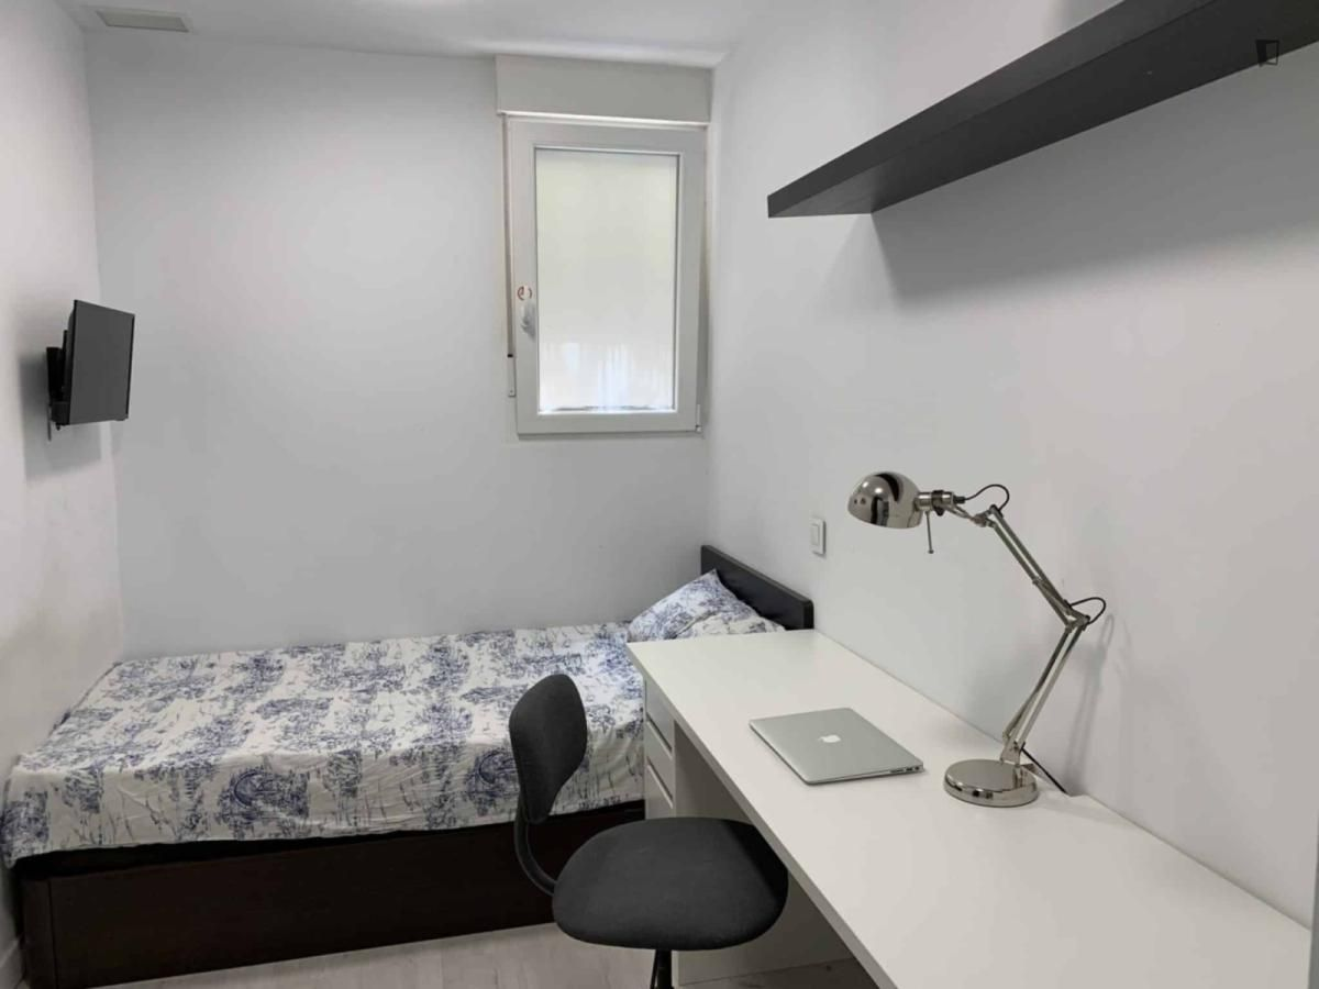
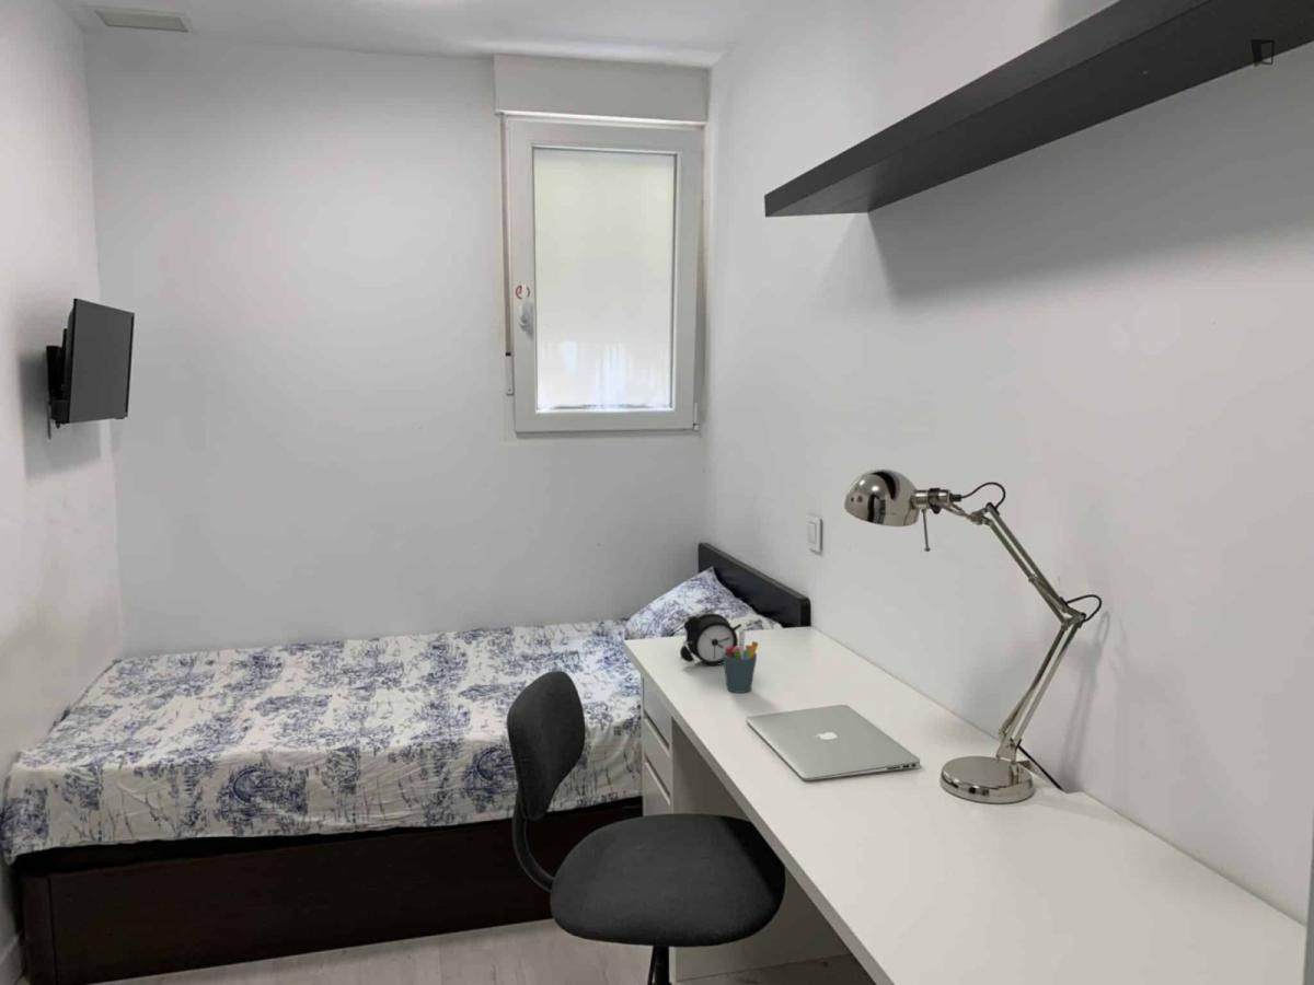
+ alarm clock [679,612,742,667]
+ pen holder [723,630,759,694]
